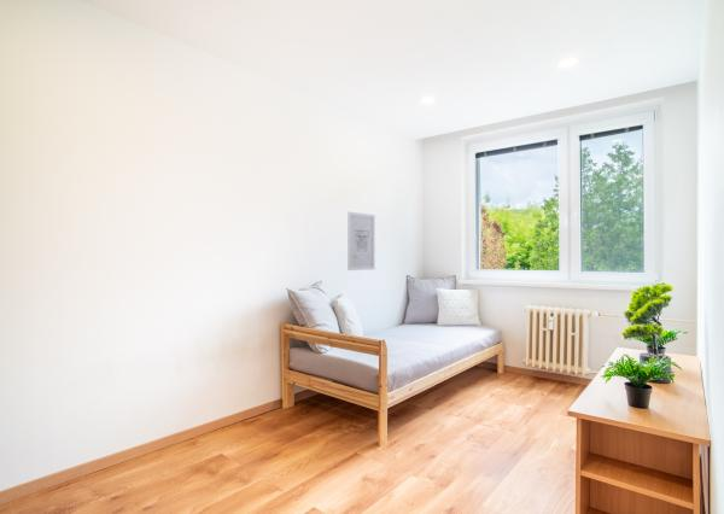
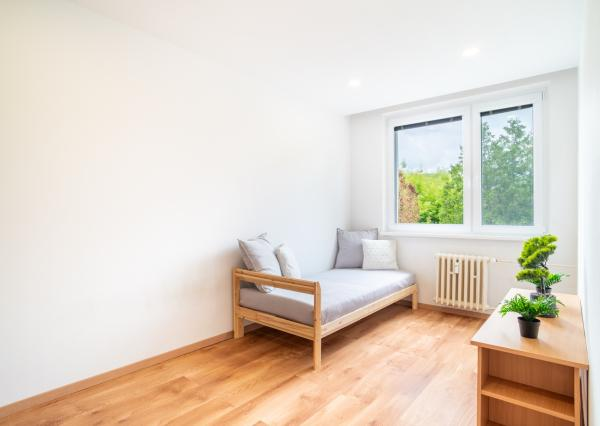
- wall art [346,211,376,271]
